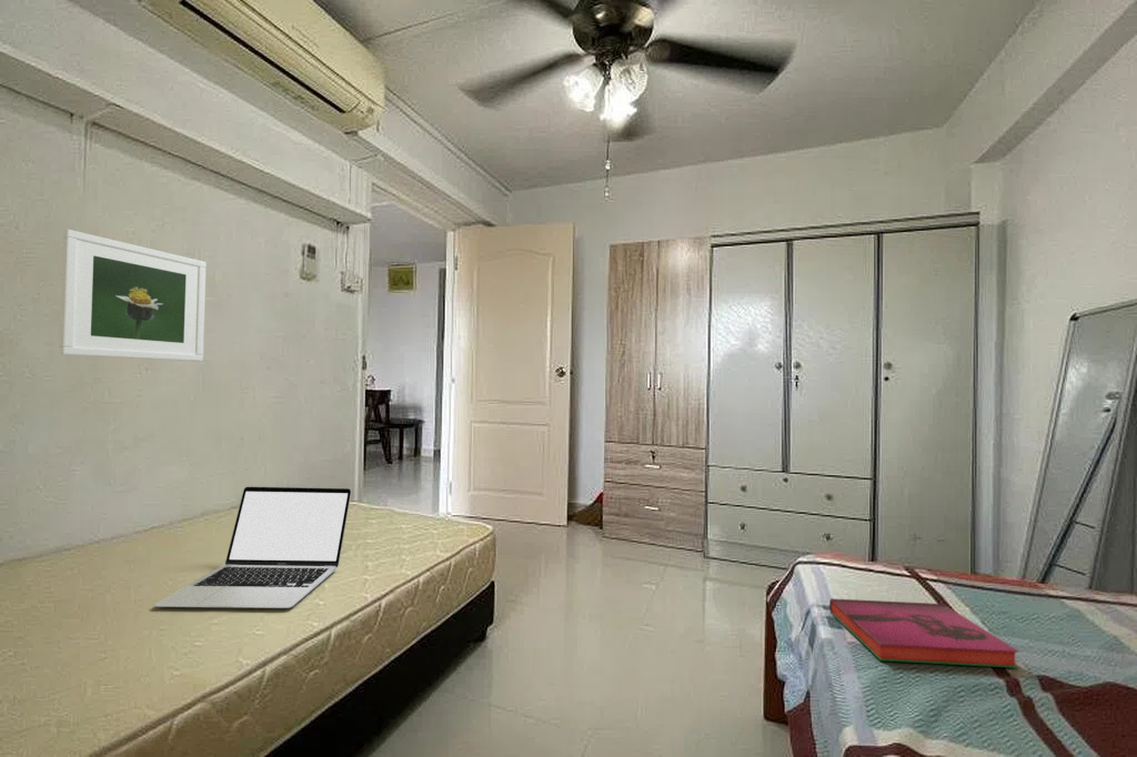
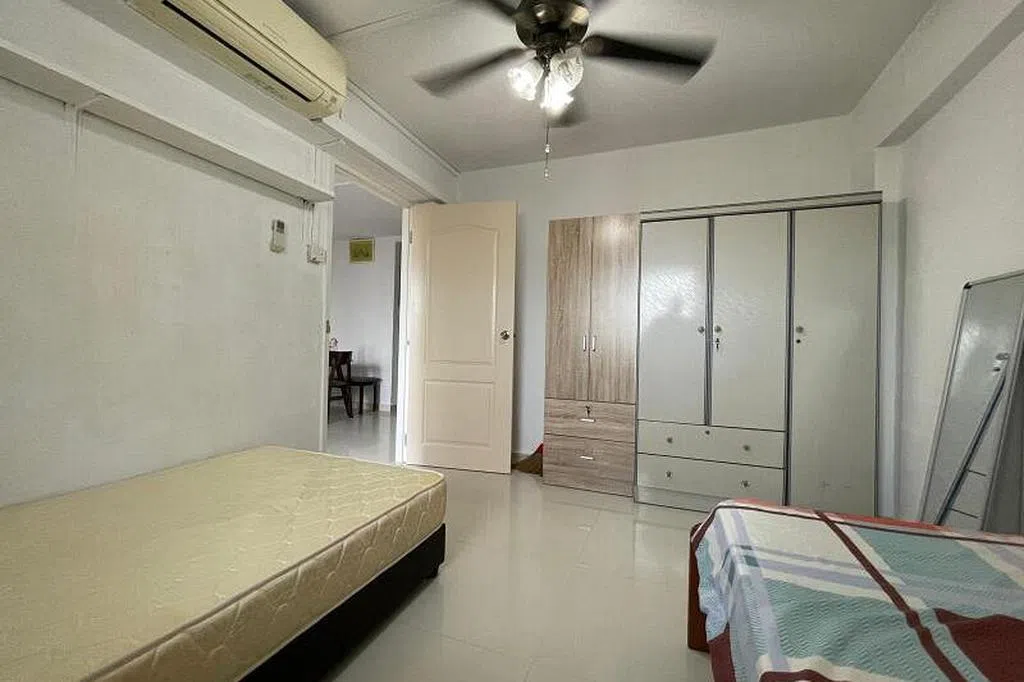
- hardback book [828,597,1020,669]
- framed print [58,229,208,362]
- laptop [153,485,352,609]
